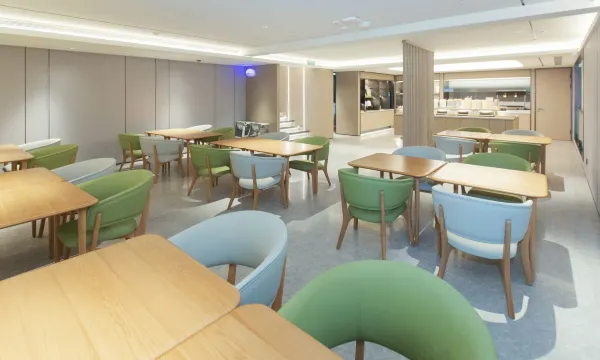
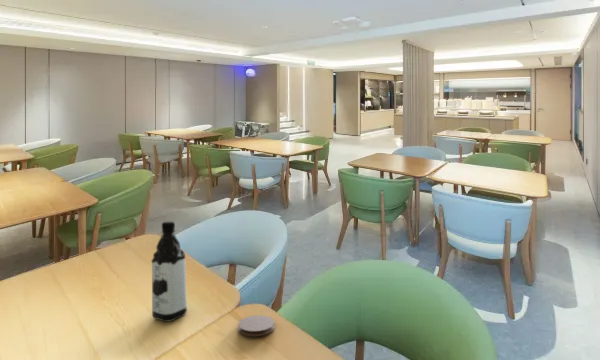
+ coaster [237,314,275,337]
+ water bottle [150,221,188,323]
